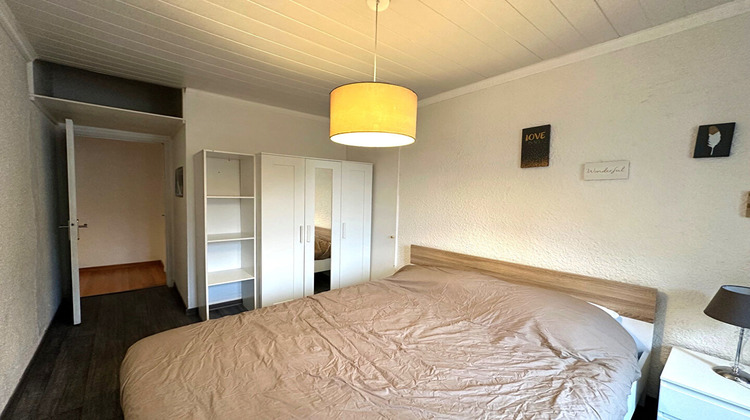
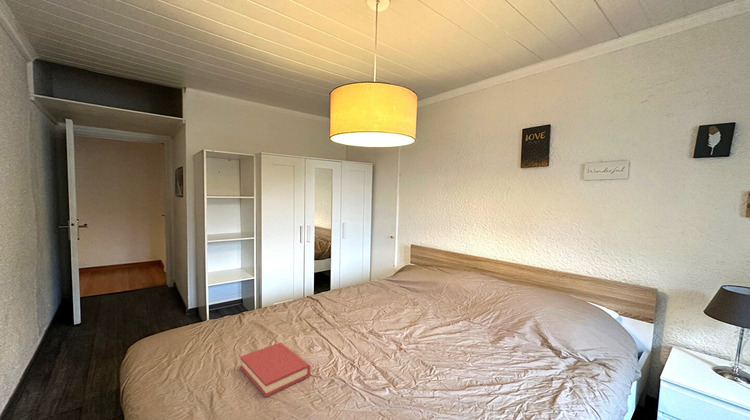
+ hardback book [239,342,311,398]
